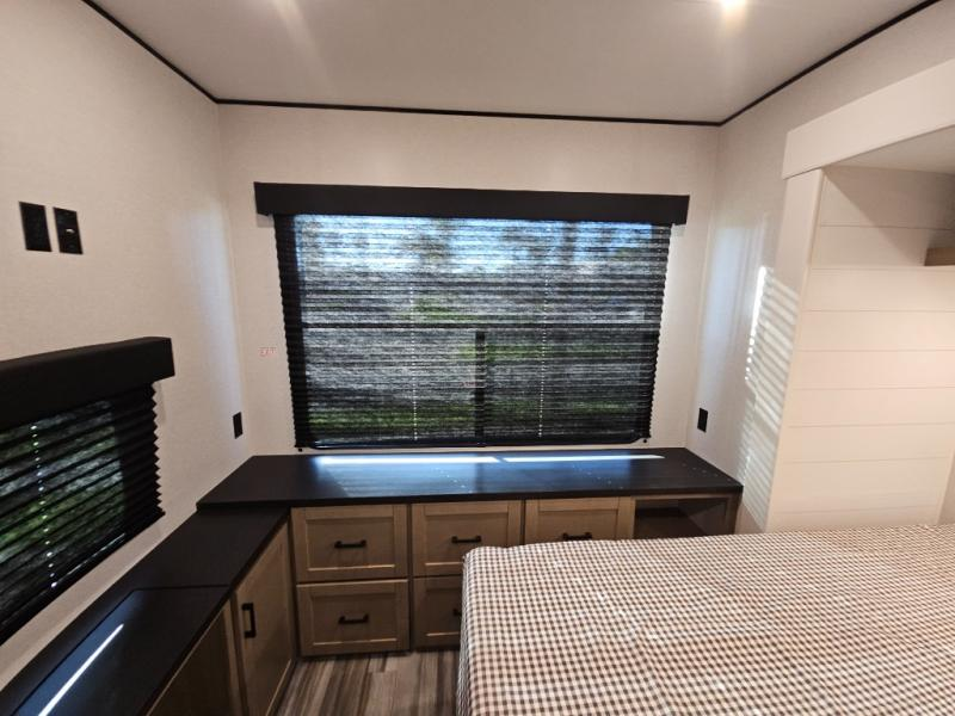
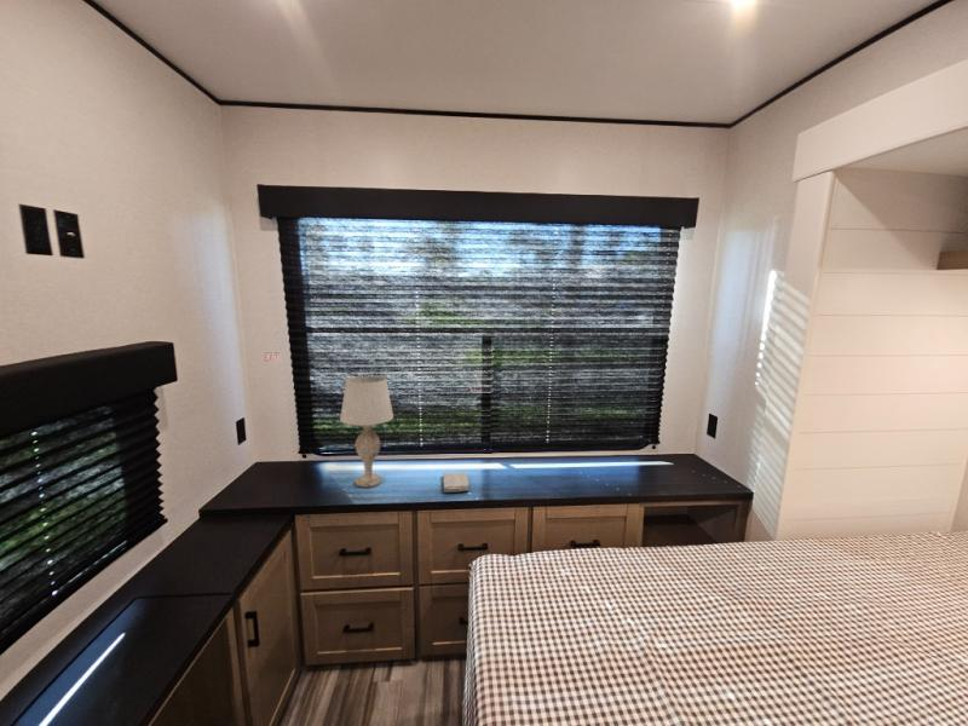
+ table lamp [339,375,394,489]
+ washcloth [442,471,471,494]
